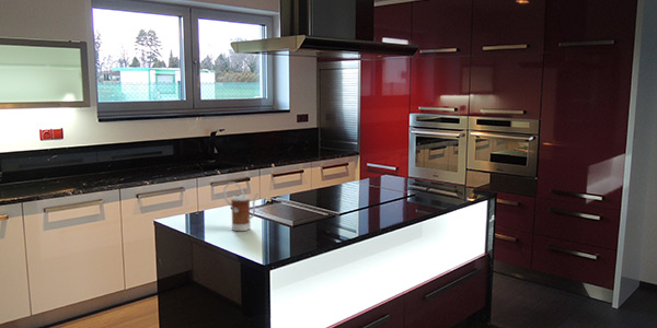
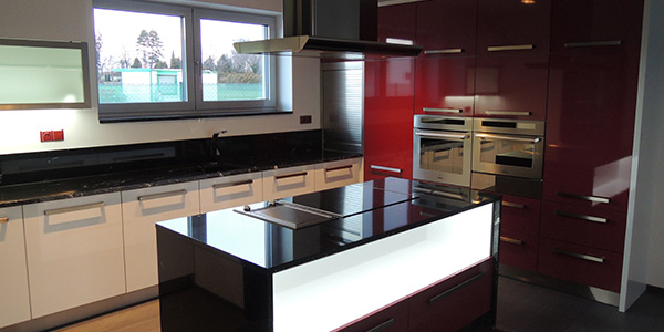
- kettle [222,181,260,232]
